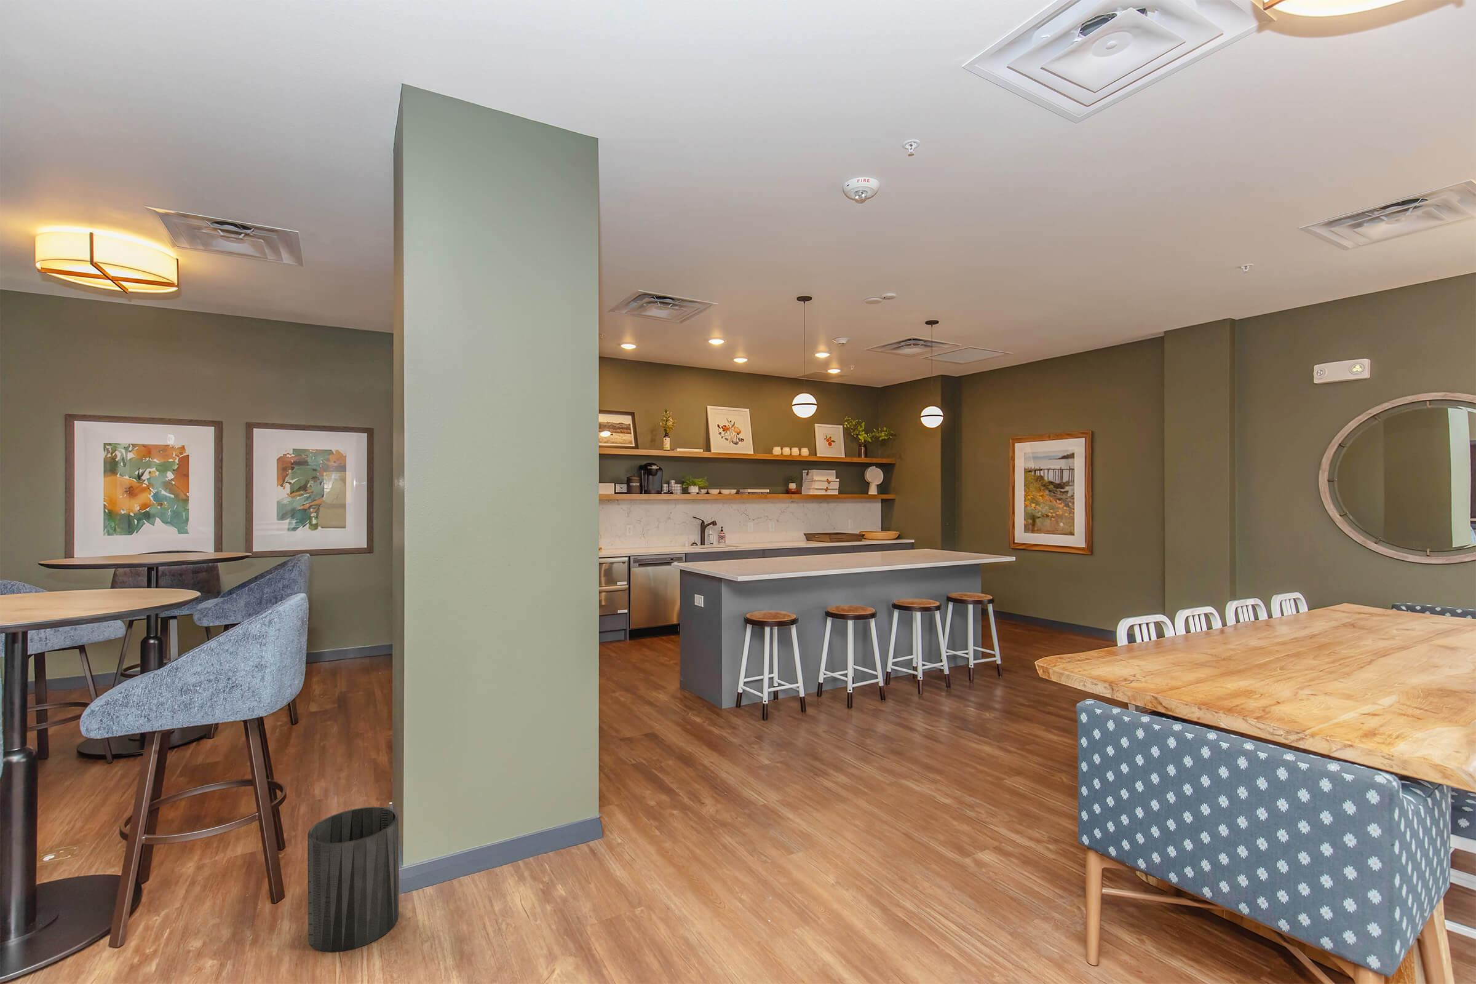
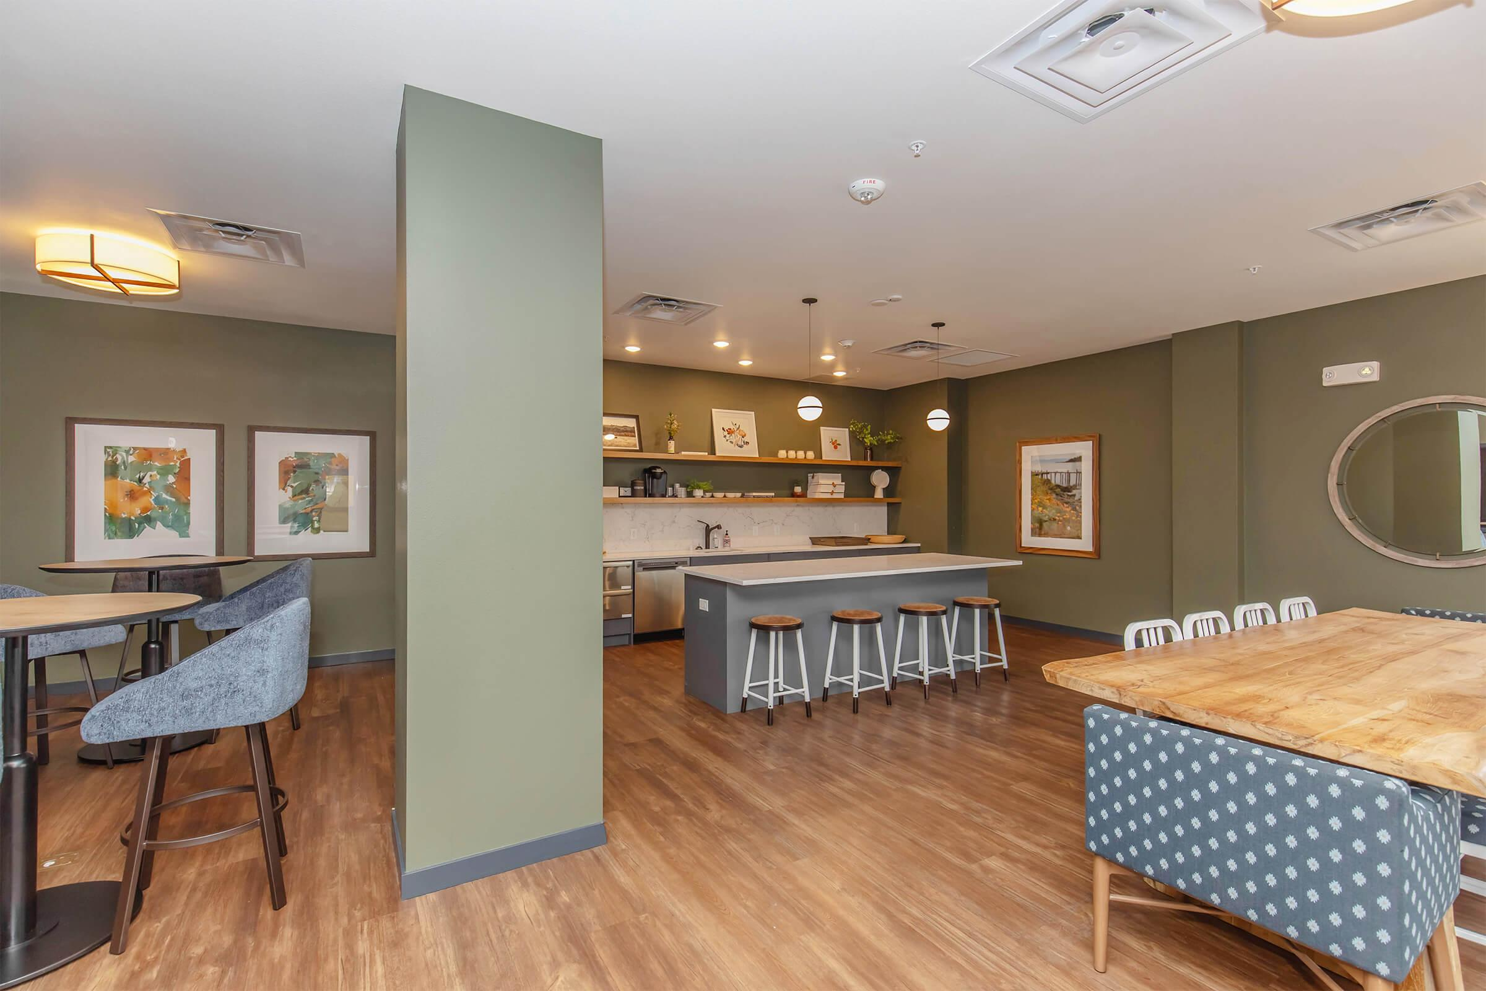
- trash can [306,806,399,953]
